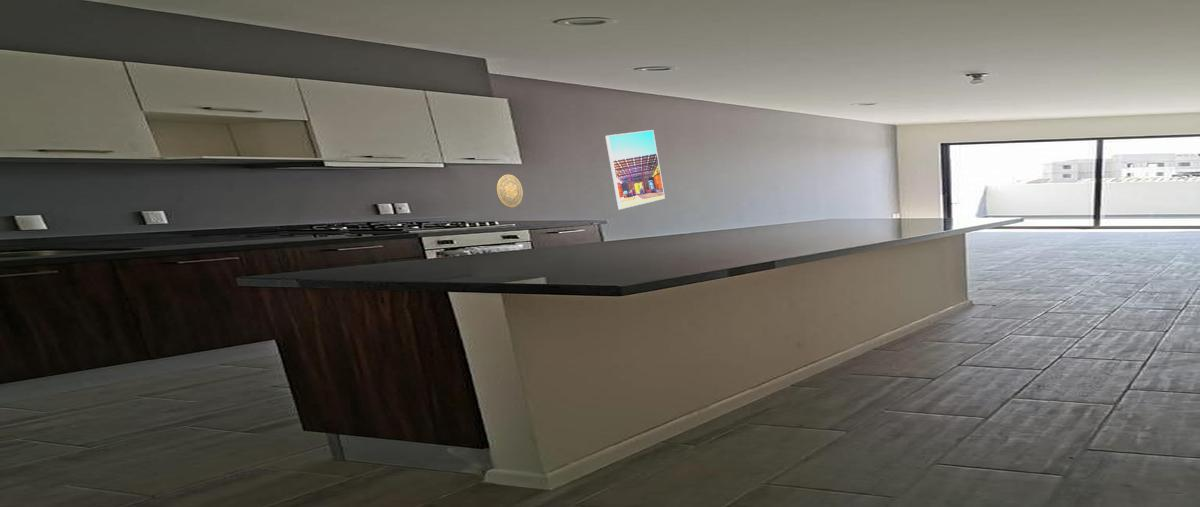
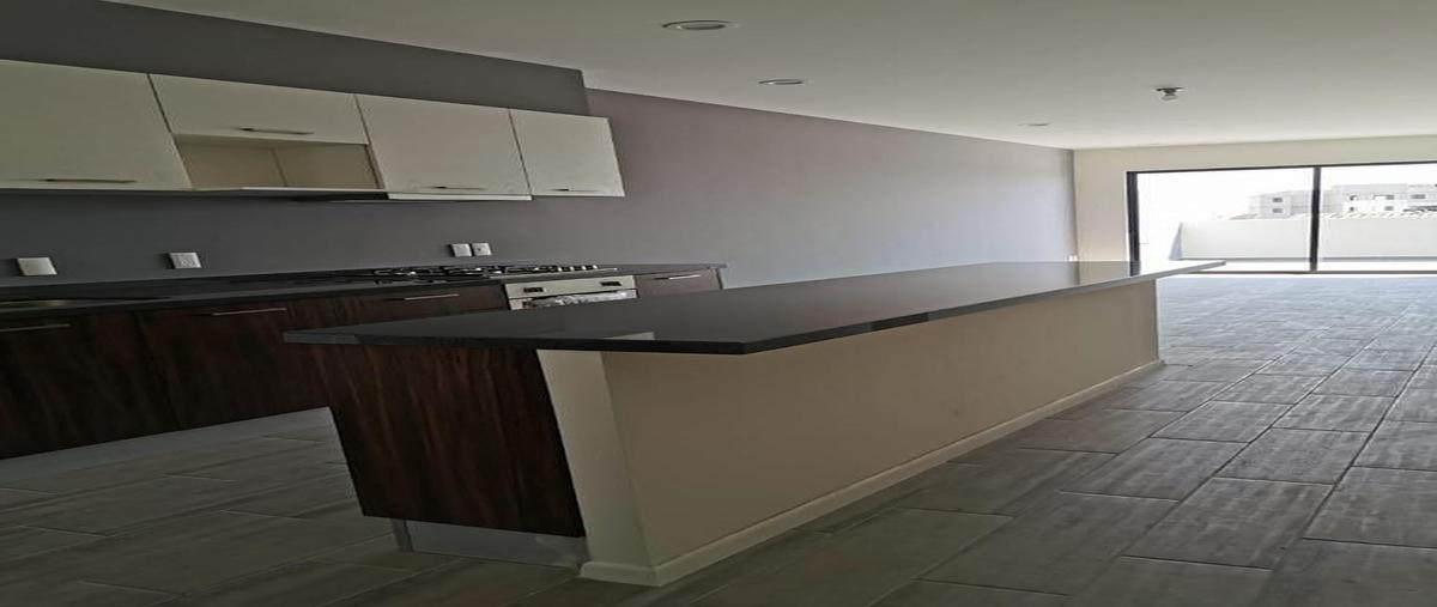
- decorative plate [496,174,524,209]
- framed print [604,129,666,210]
